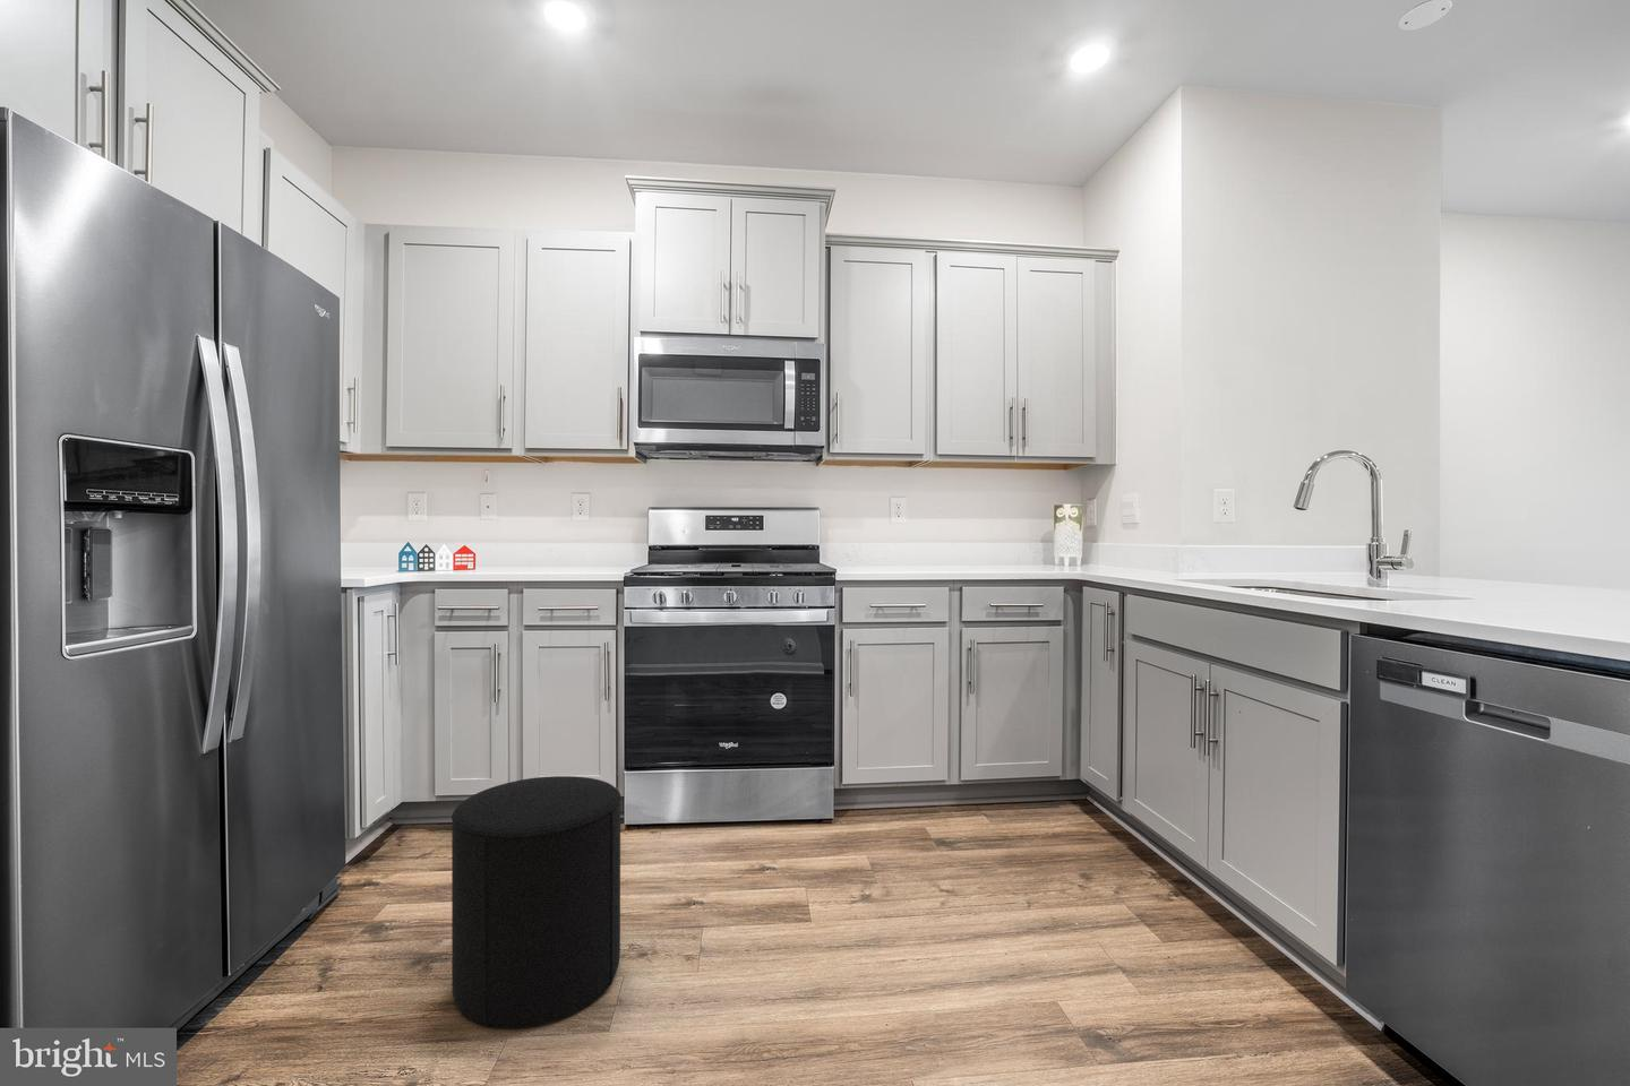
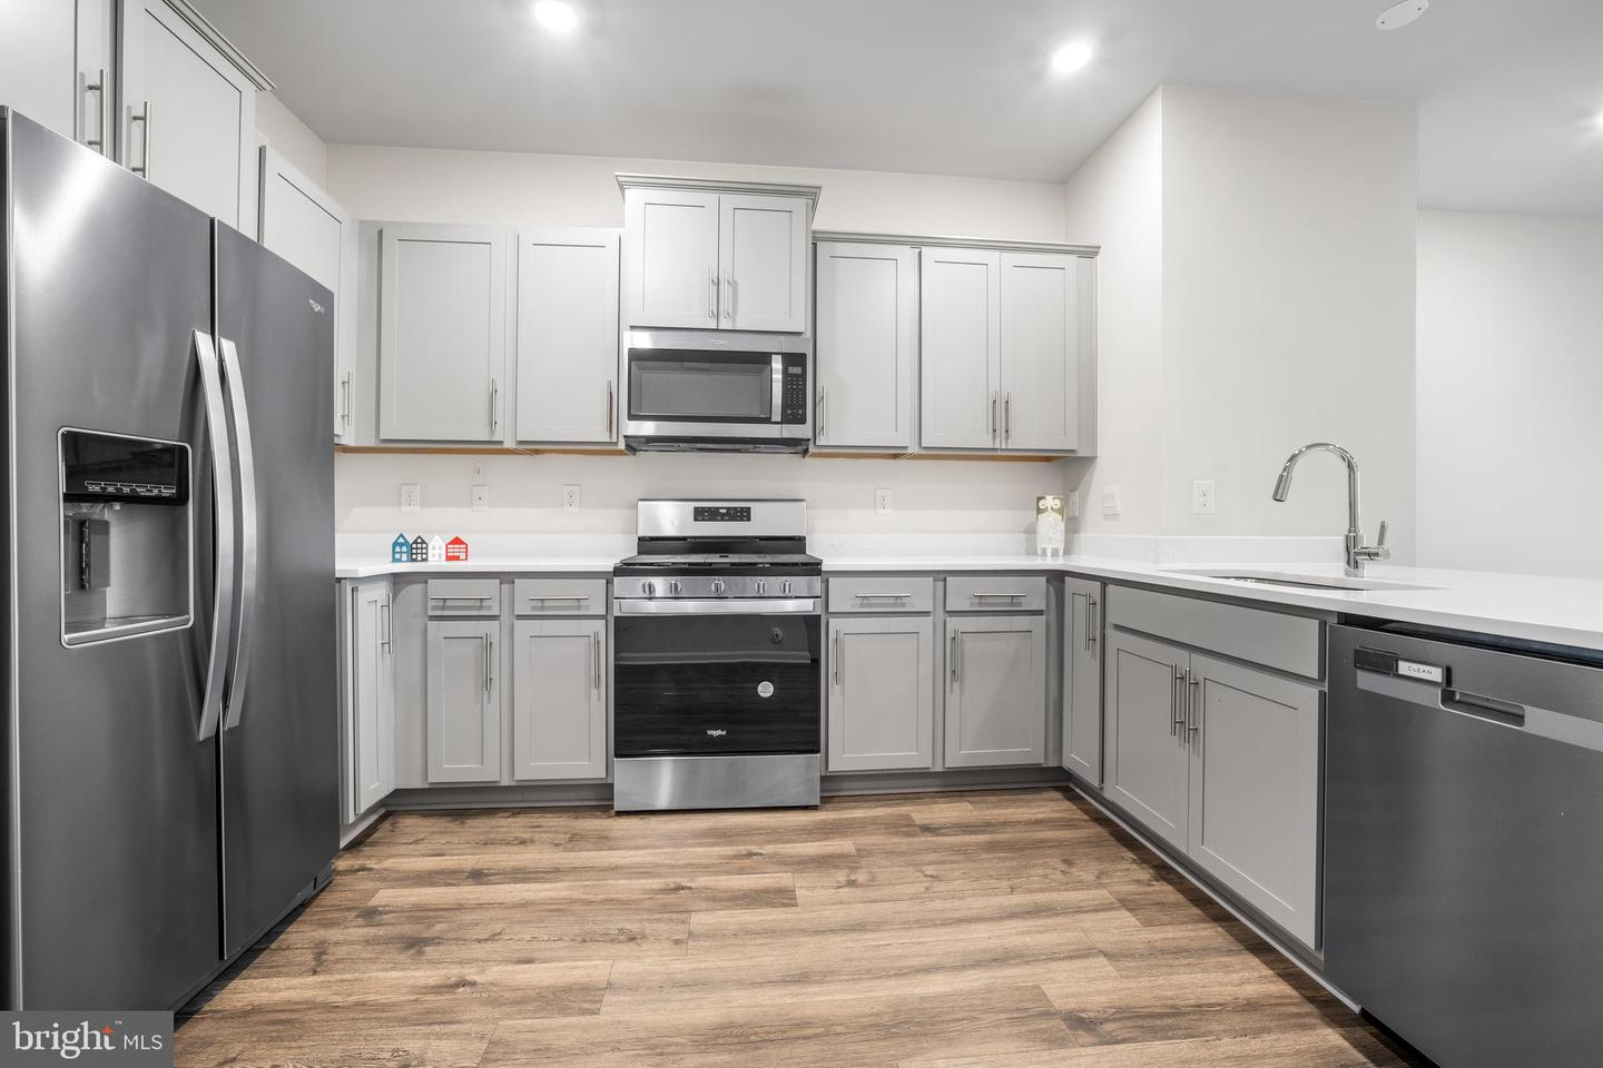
- stool [450,775,621,1030]
